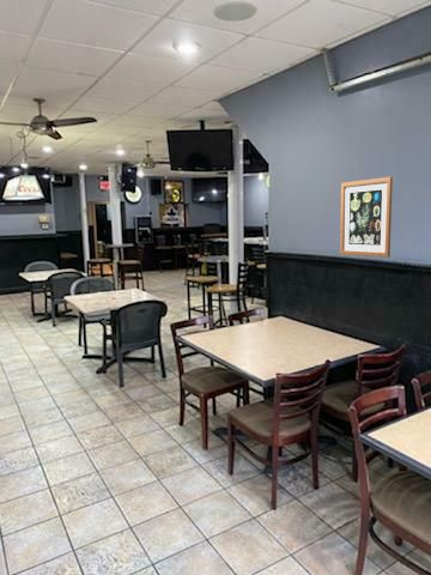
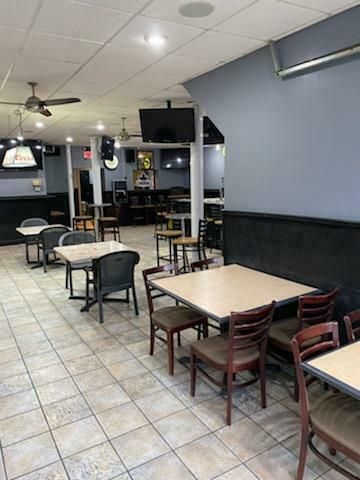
- wall art [339,176,394,259]
